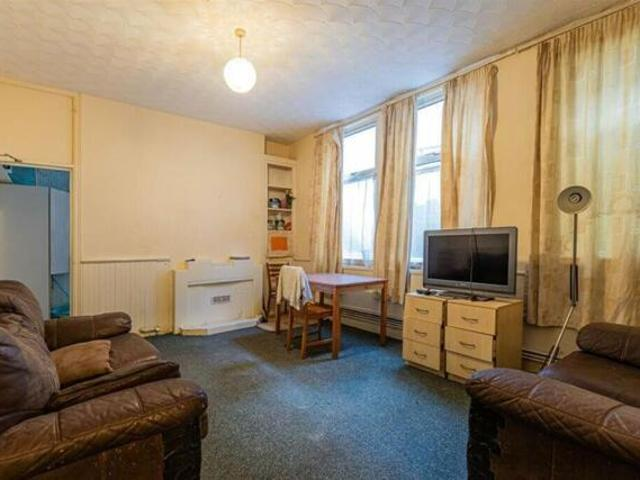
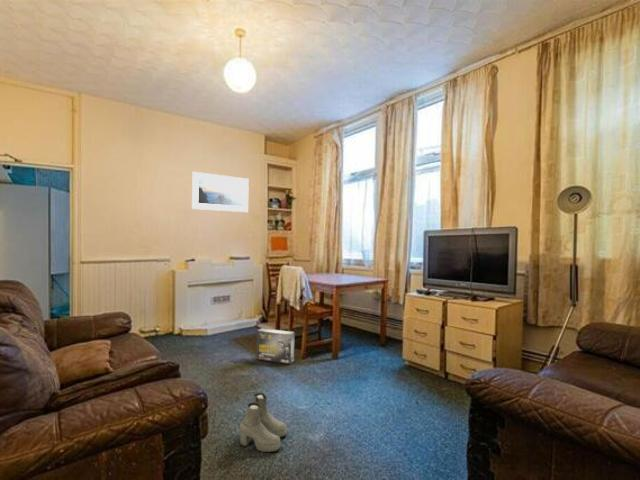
+ boots [239,392,288,453]
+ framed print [191,171,250,213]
+ box [256,327,295,365]
